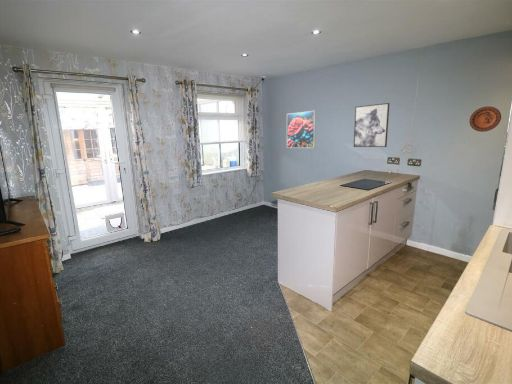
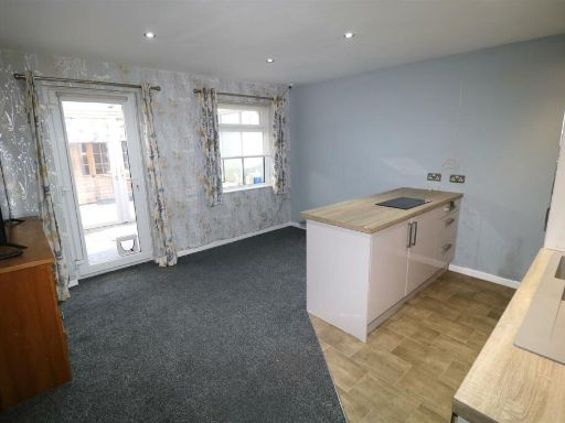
- decorative plate [469,105,502,133]
- wall art [353,102,390,148]
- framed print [286,110,317,149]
